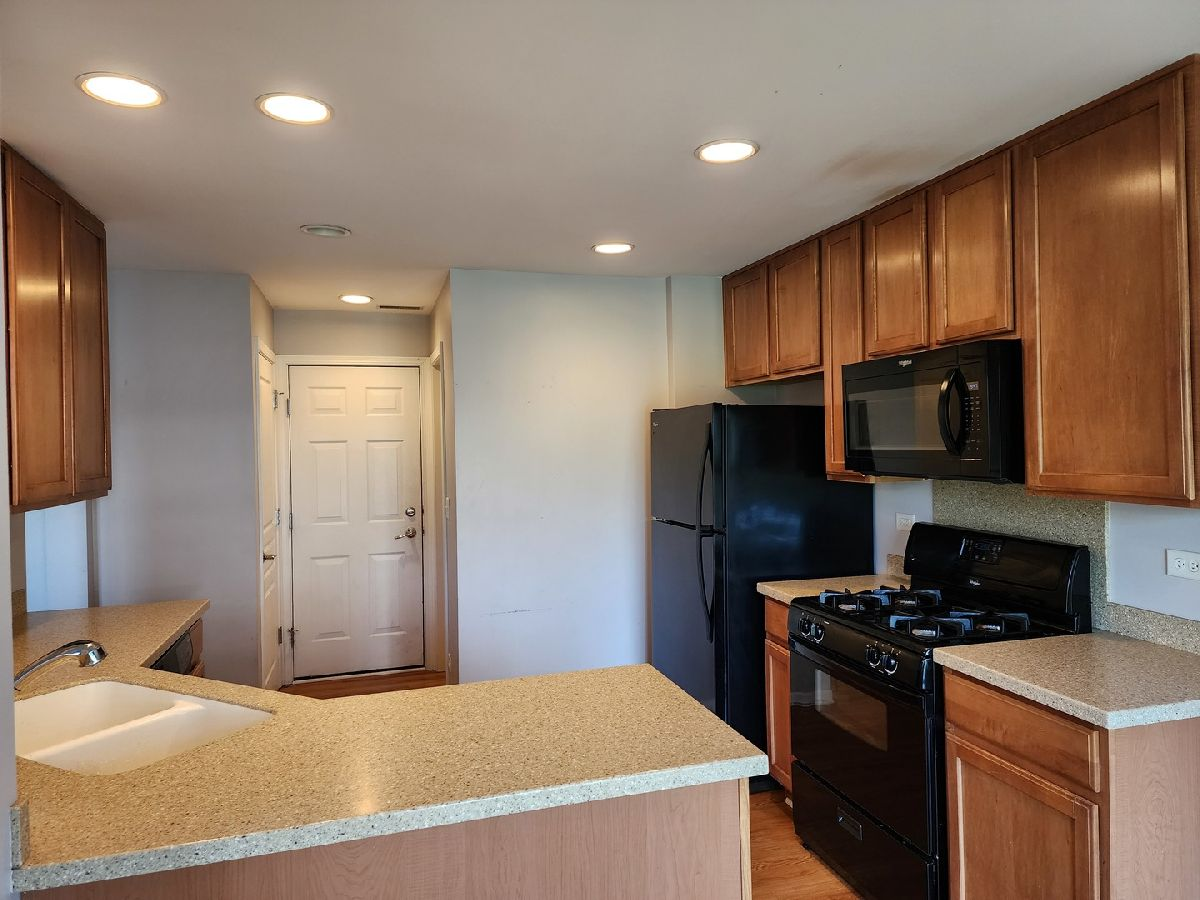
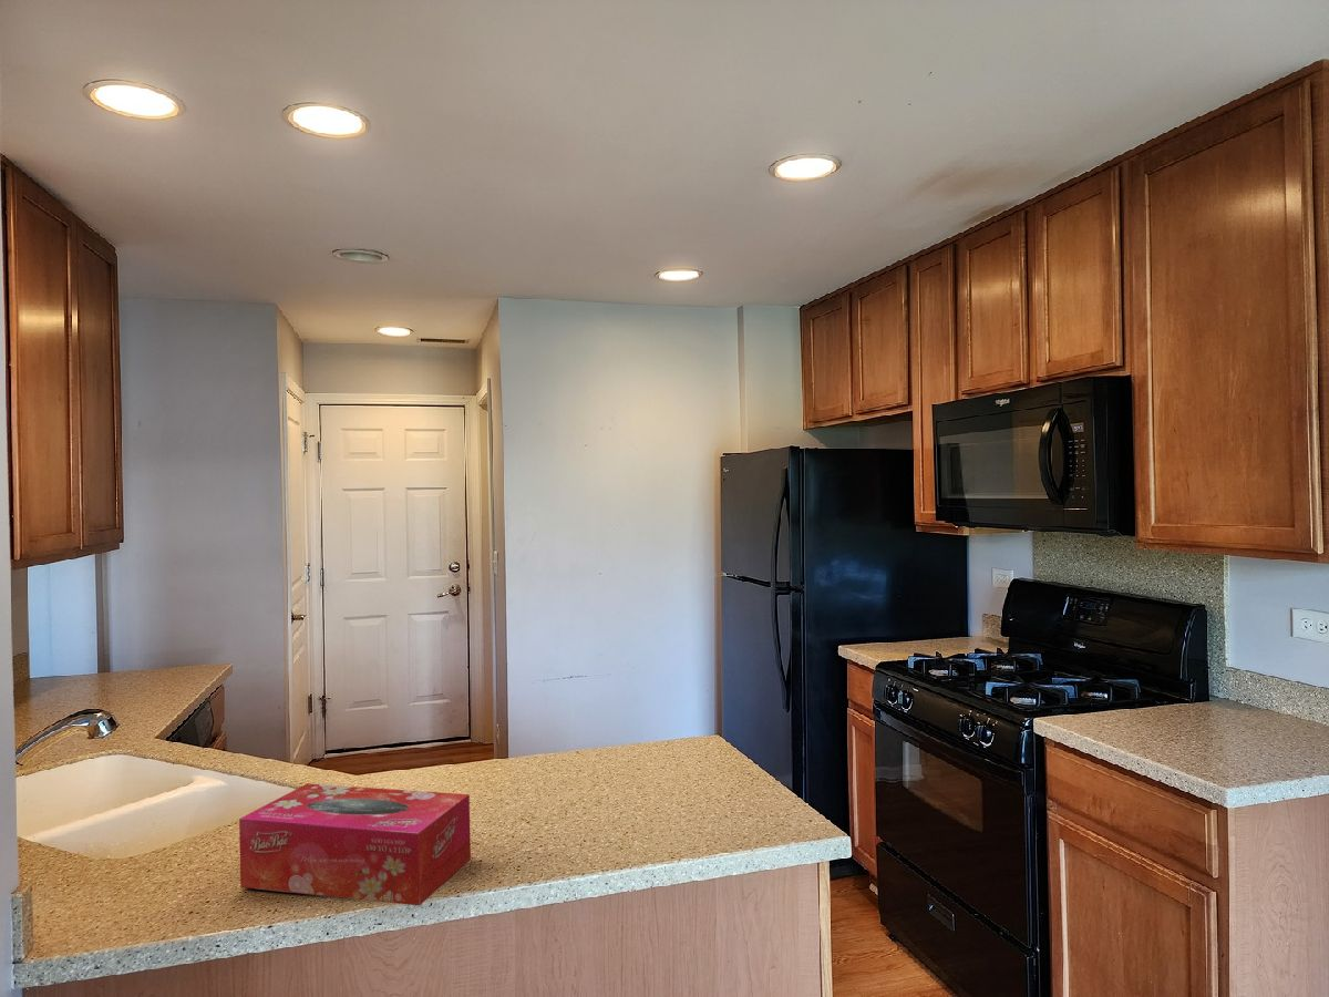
+ tissue box [238,782,472,906]
